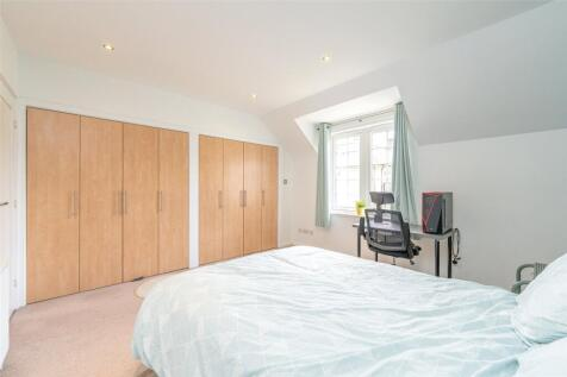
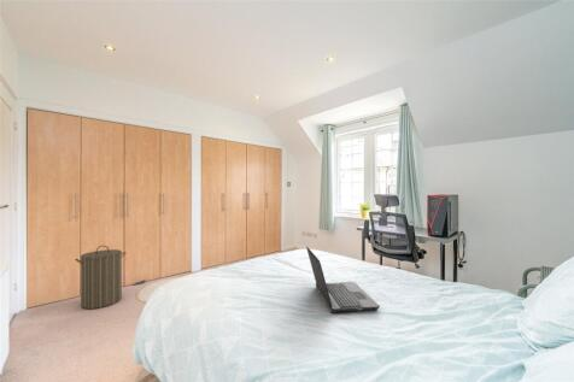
+ laundry hamper [74,245,127,310]
+ laptop computer [305,246,381,315]
